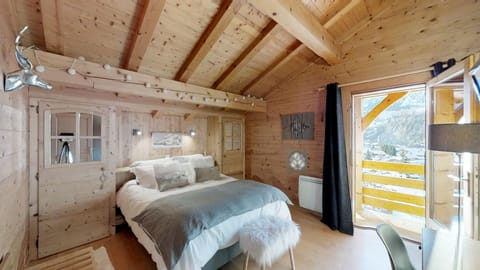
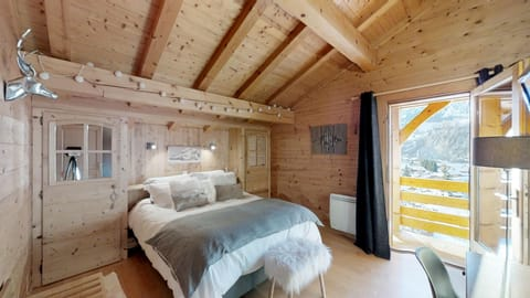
- wall ornament [285,148,309,176]
